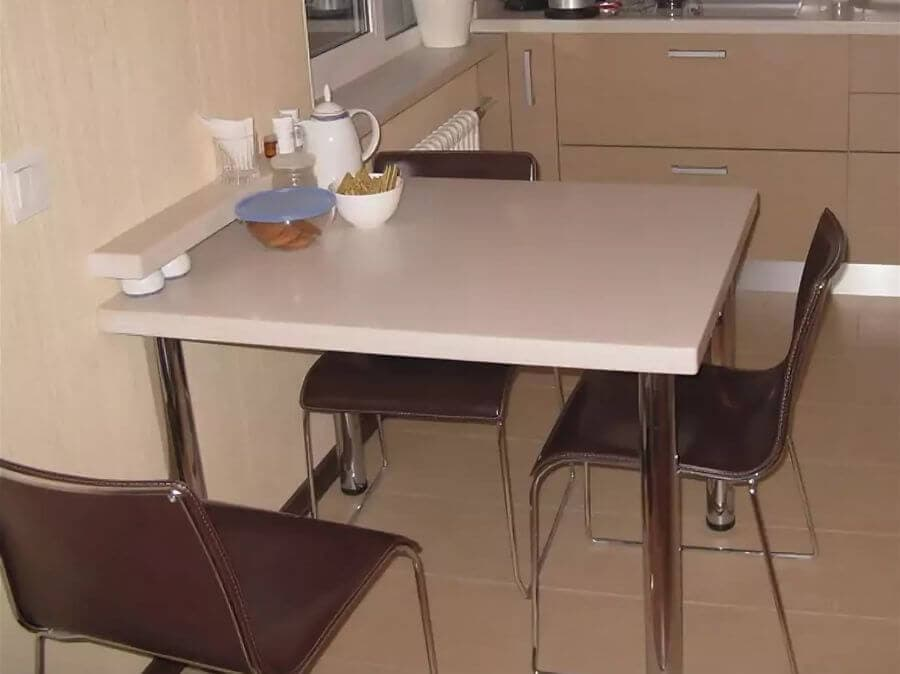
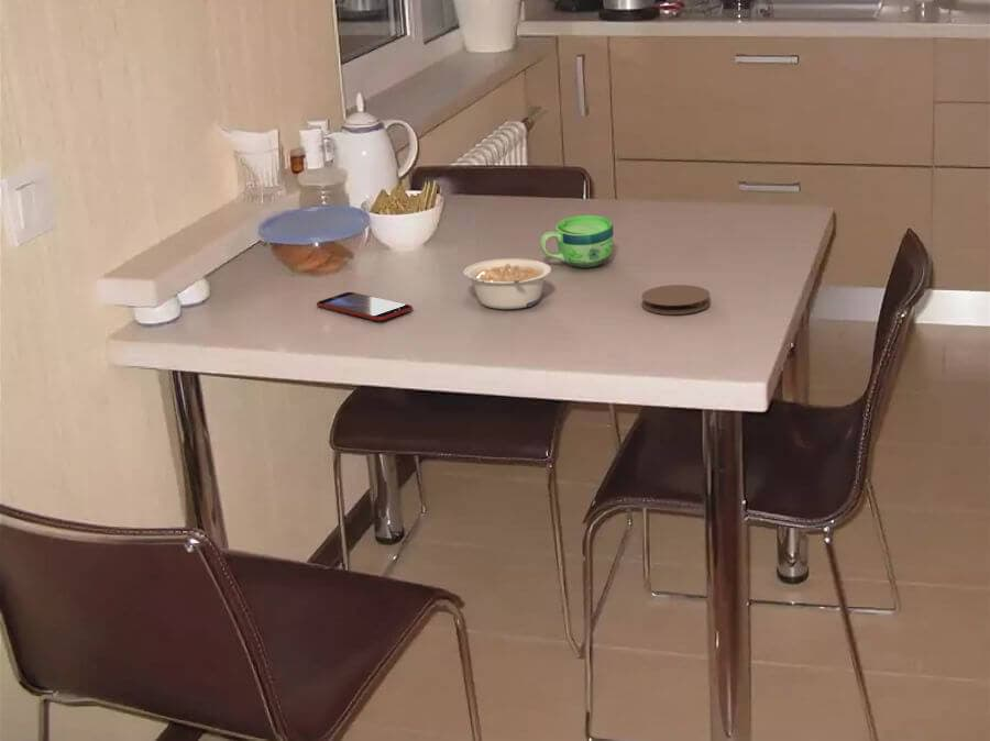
+ smartphone [316,291,414,322]
+ legume [463,257,552,310]
+ coaster [640,284,712,316]
+ cup [539,214,614,269]
